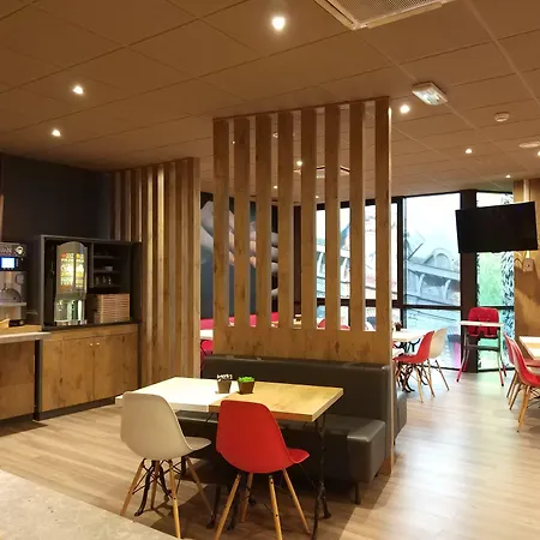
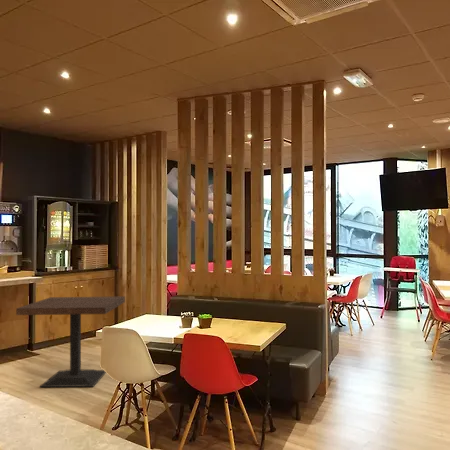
+ dining table [15,295,126,388]
